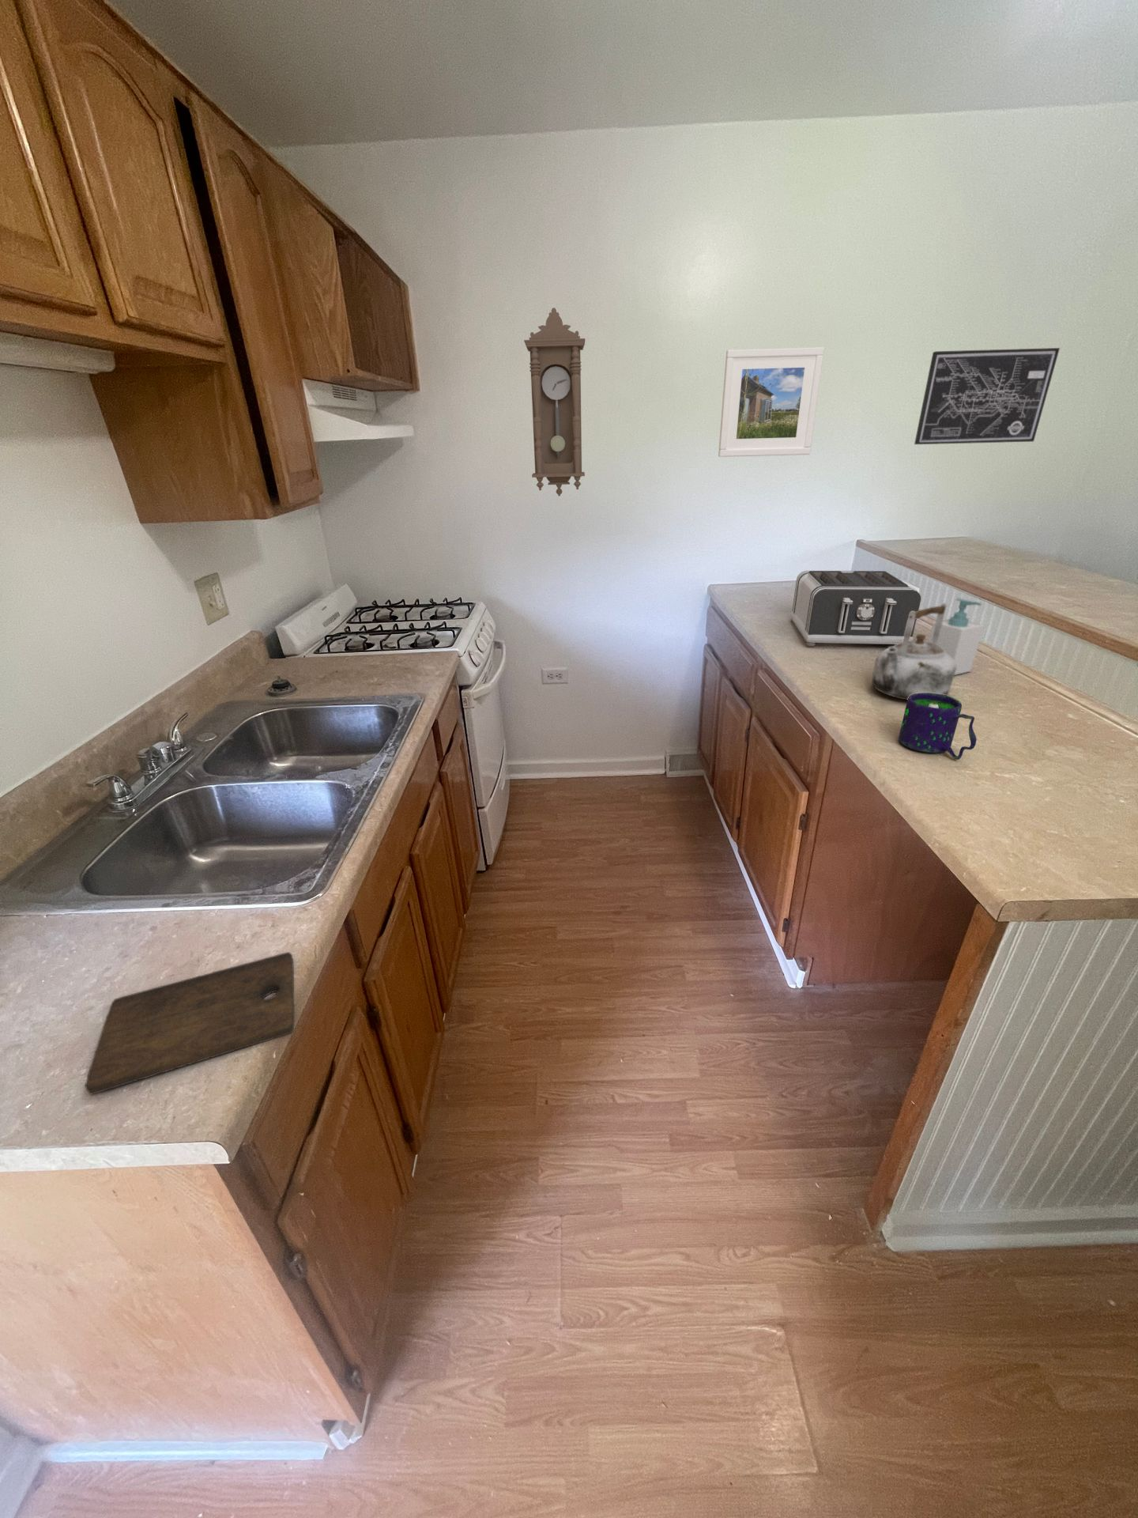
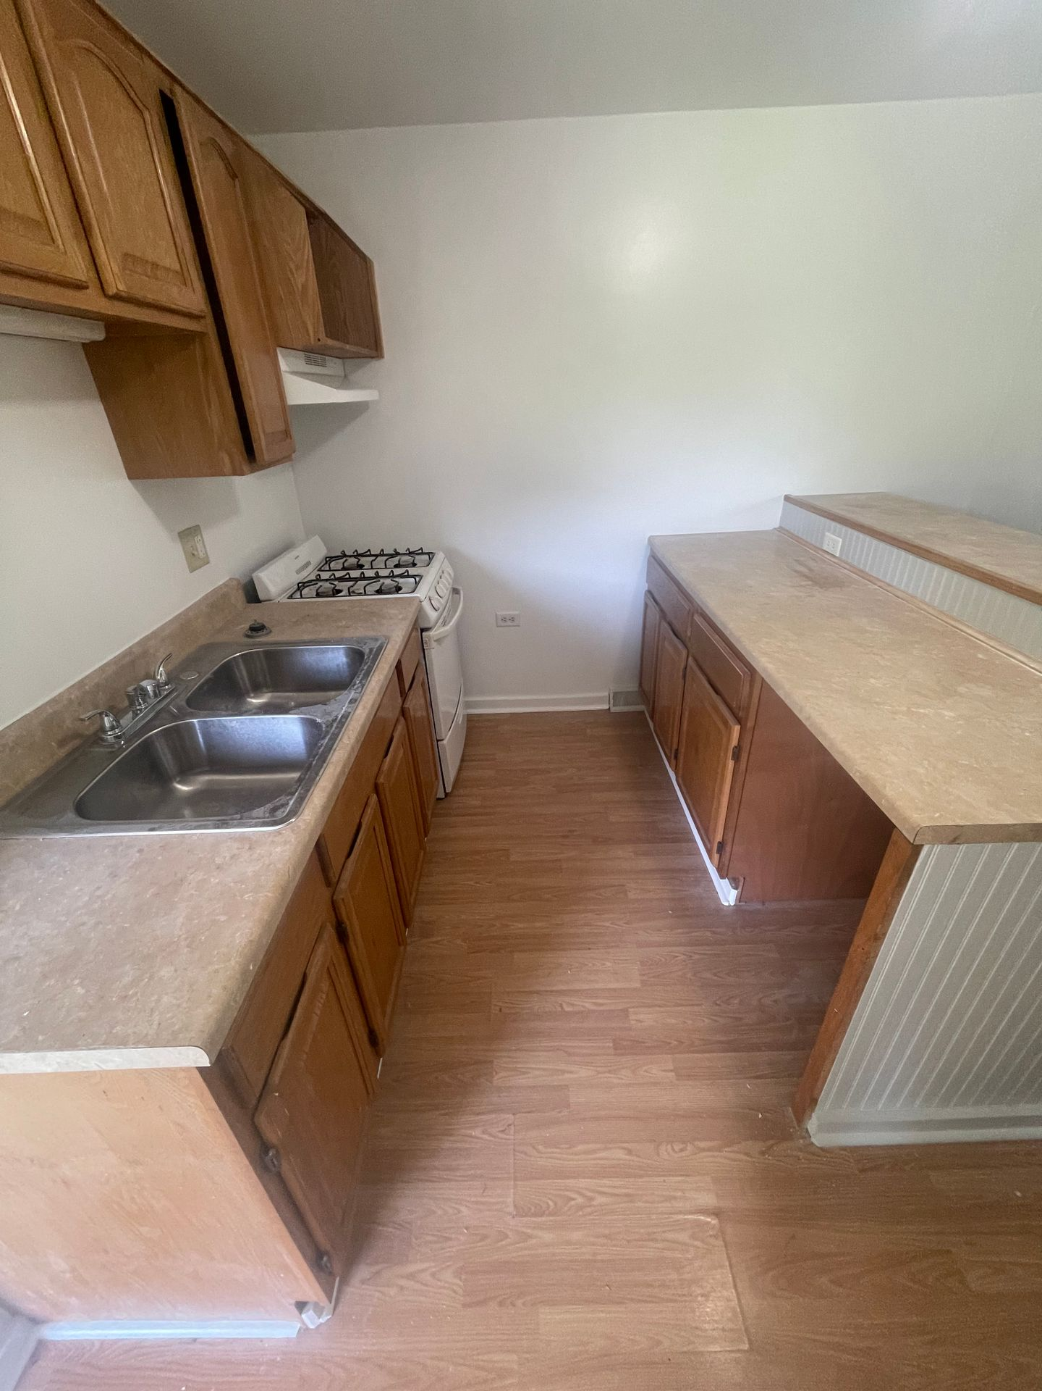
- mug [898,692,977,760]
- pendulum clock [524,307,586,497]
- cutting board [84,951,295,1095]
- wall art [913,347,1060,445]
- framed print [717,347,825,458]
- soap bottle [928,596,985,677]
- toaster [789,570,922,647]
- kettle [871,602,956,700]
